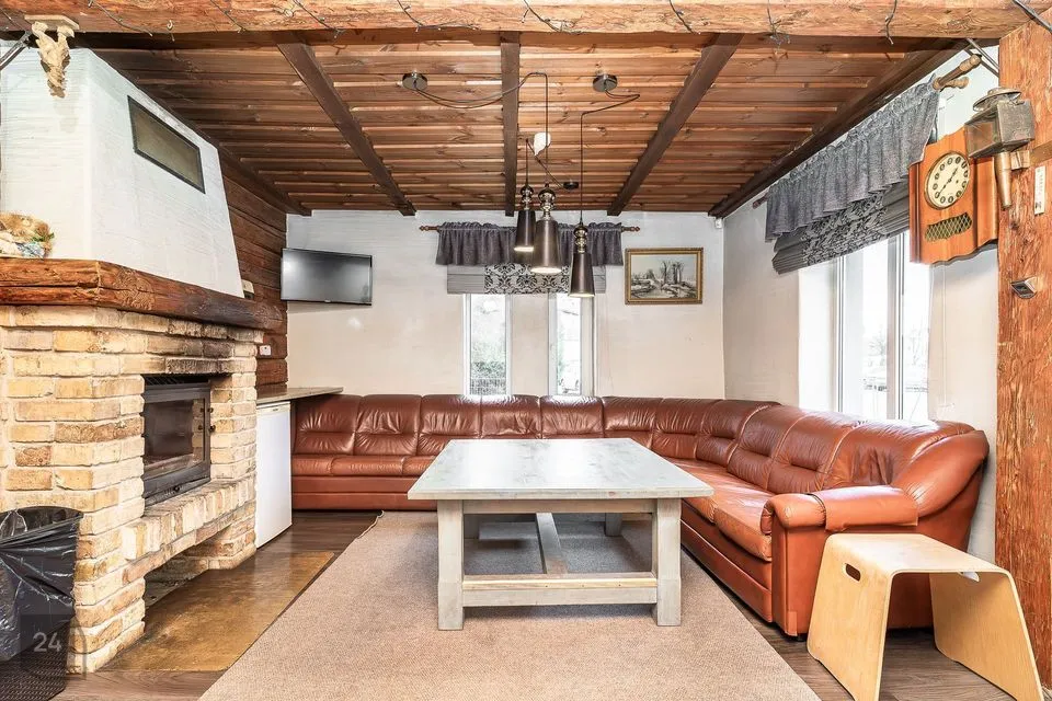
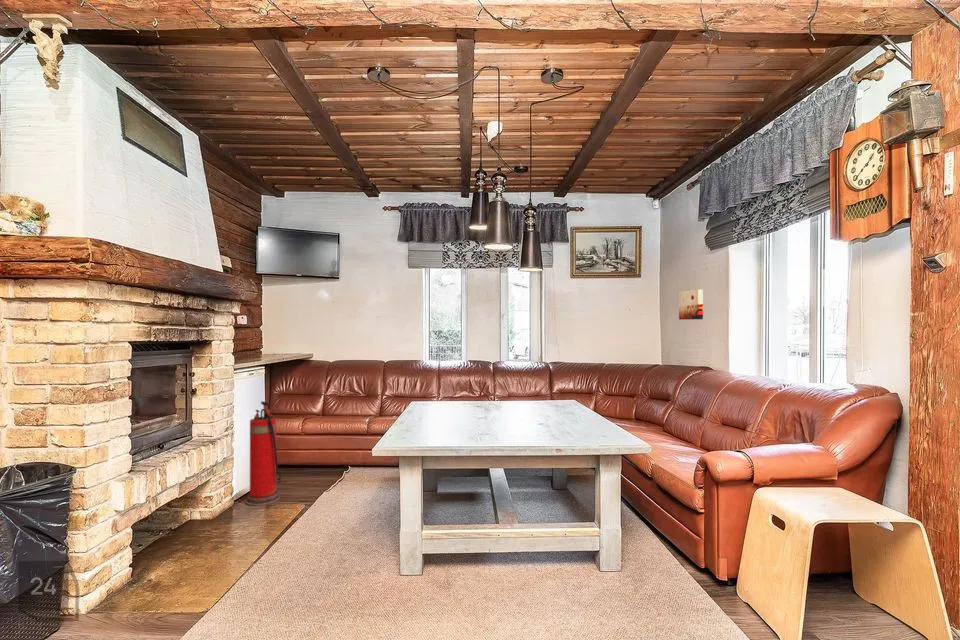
+ fire extinguisher [245,400,282,507]
+ wall art [678,289,704,321]
